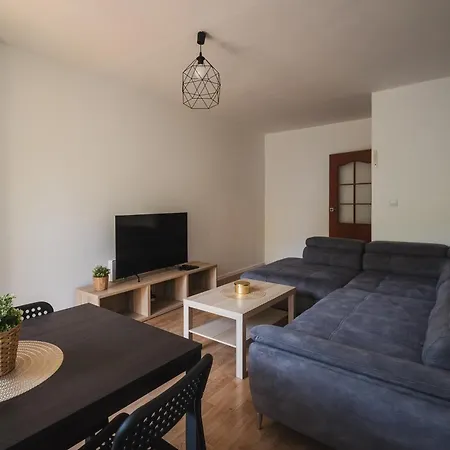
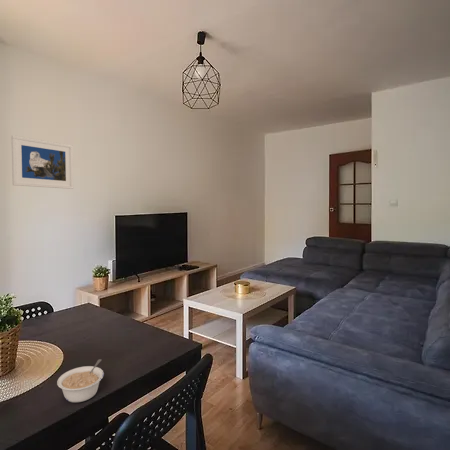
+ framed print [10,134,74,190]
+ legume [56,358,105,403]
